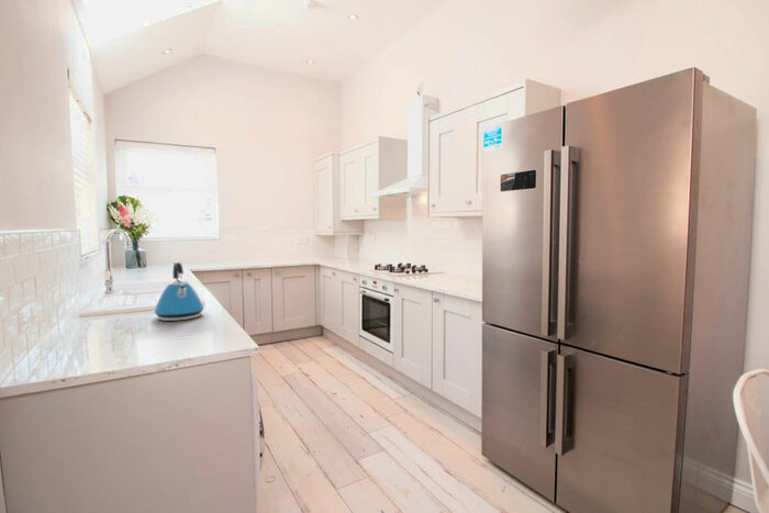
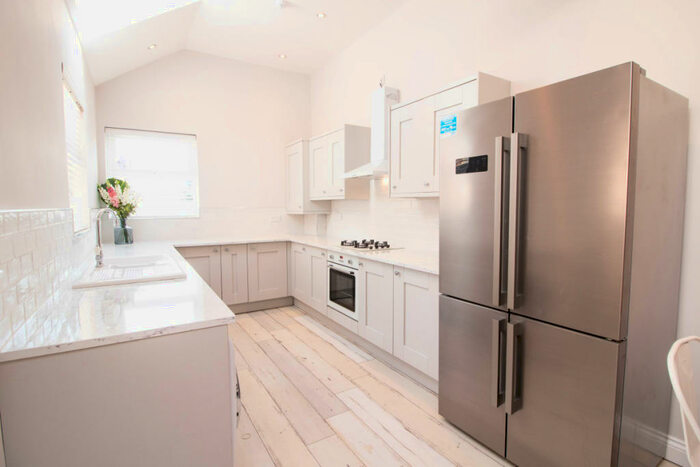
- kettle [153,259,205,322]
